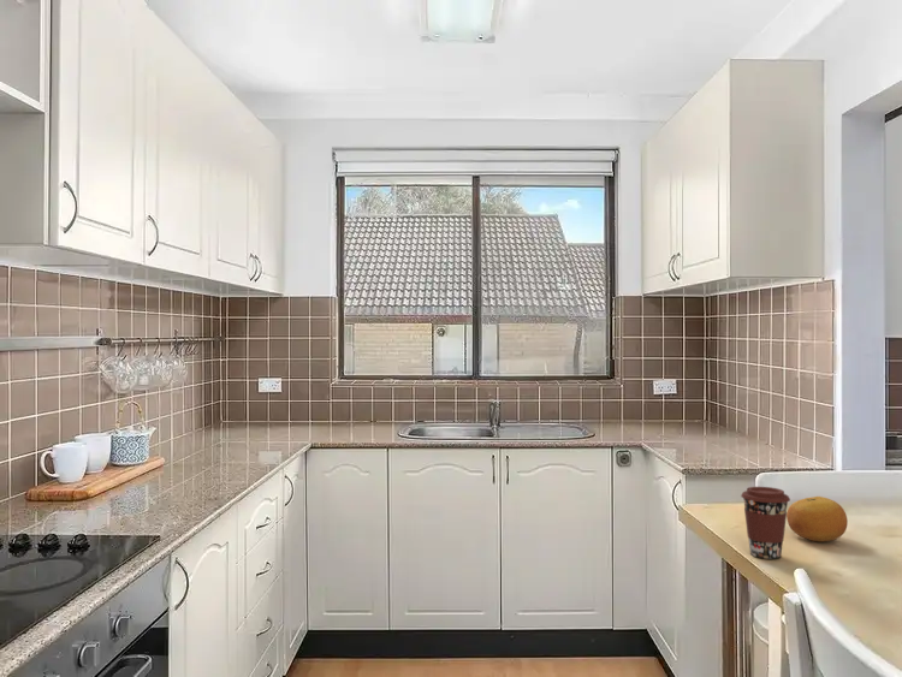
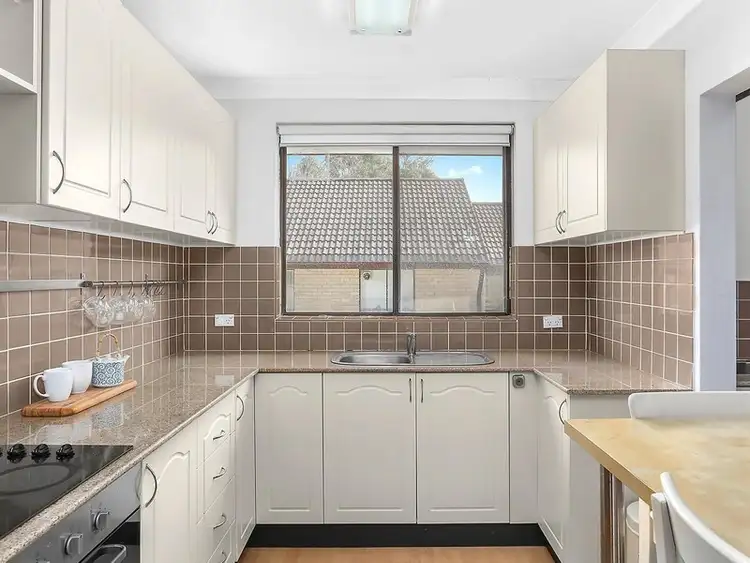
- fruit [785,495,849,542]
- coffee cup [740,486,791,560]
